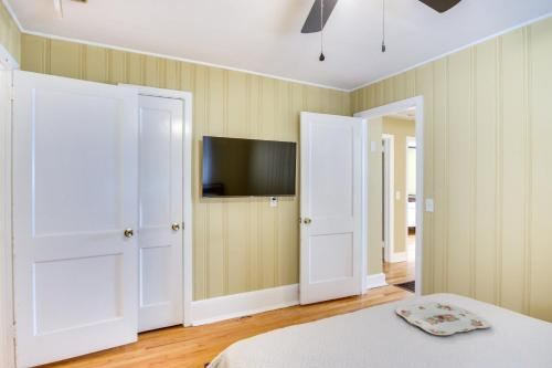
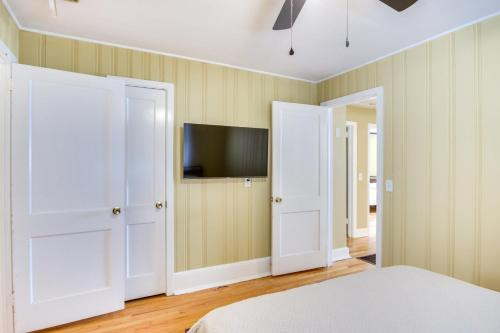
- serving tray [395,301,492,336]
